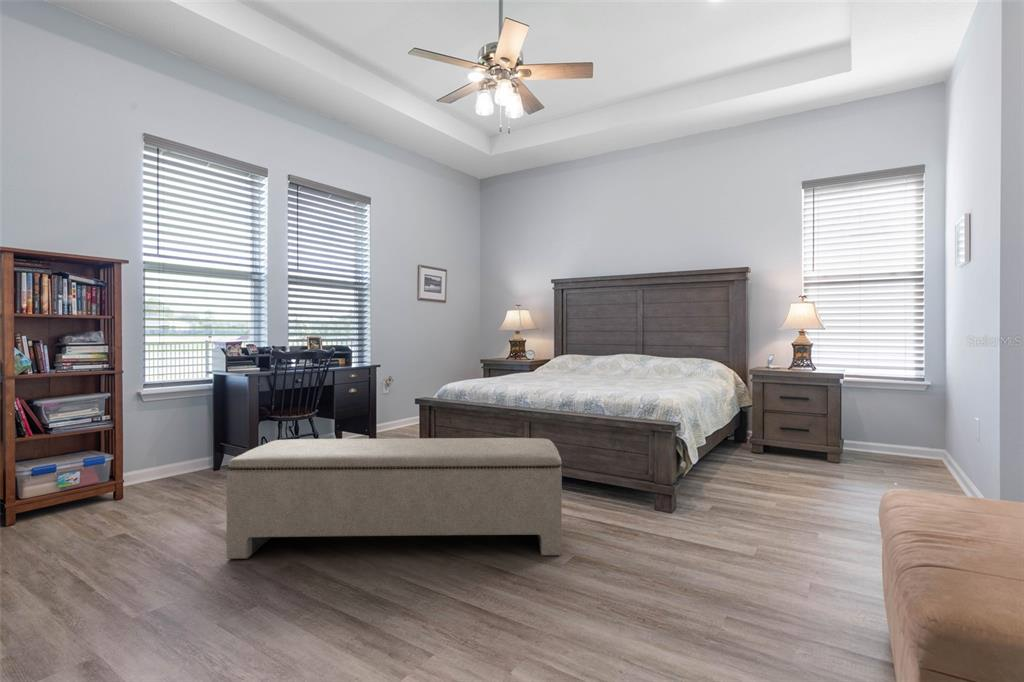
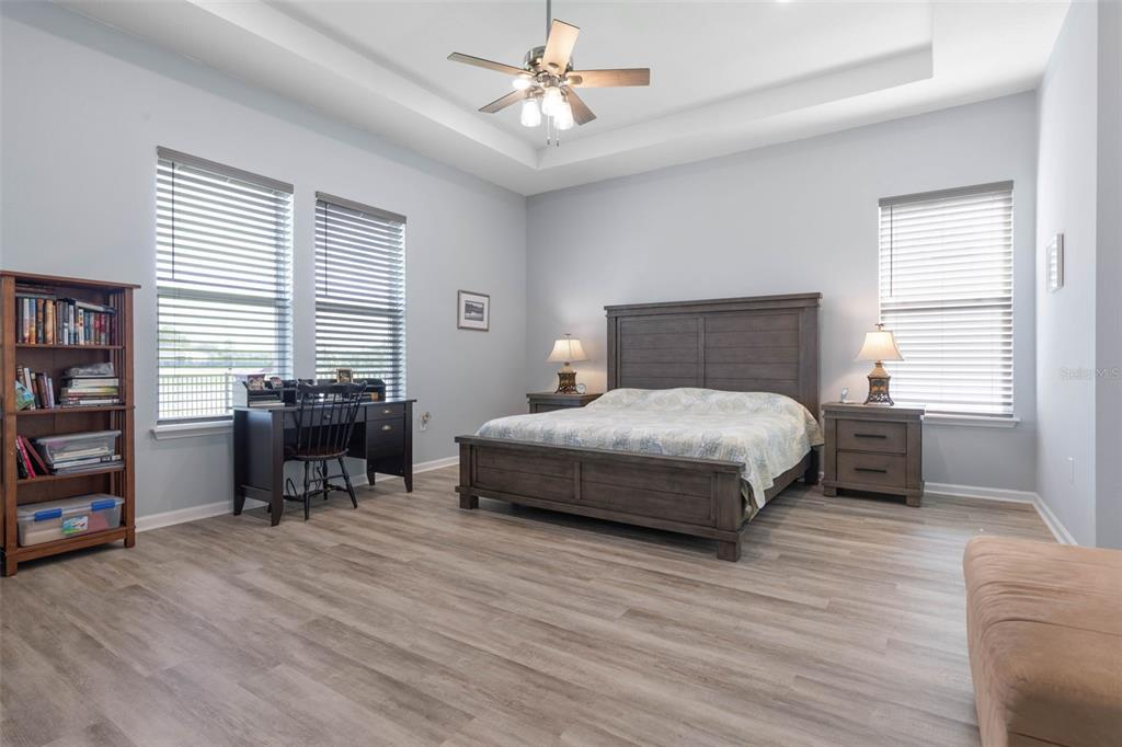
- bench [226,437,563,560]
